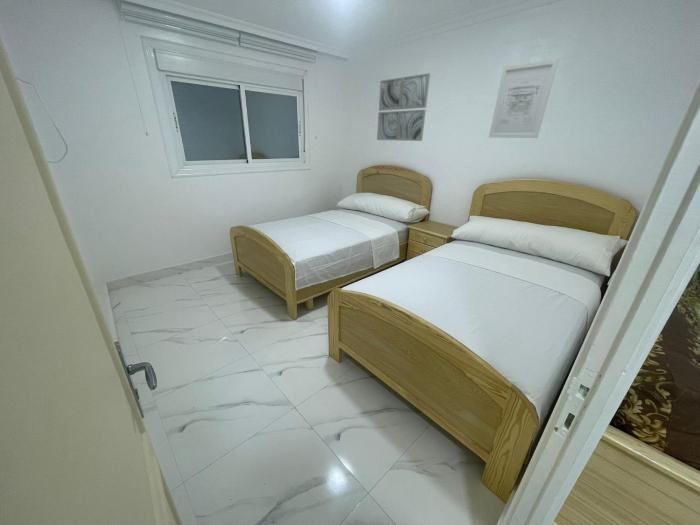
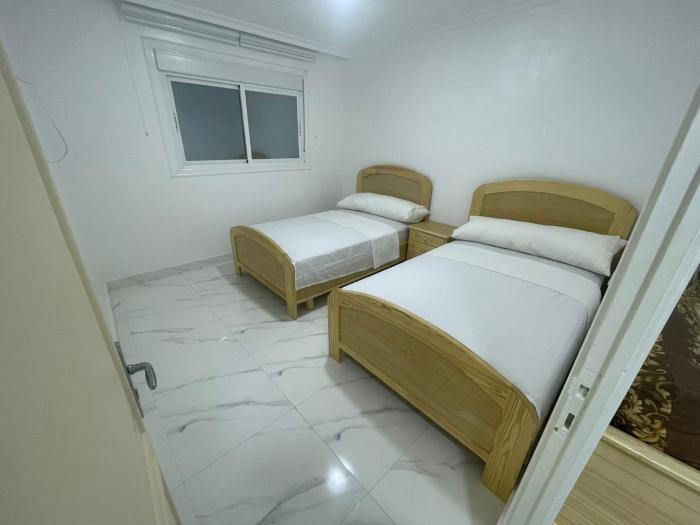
- wall art [488,58,560,139]
- wall art [376,72,431,142]
